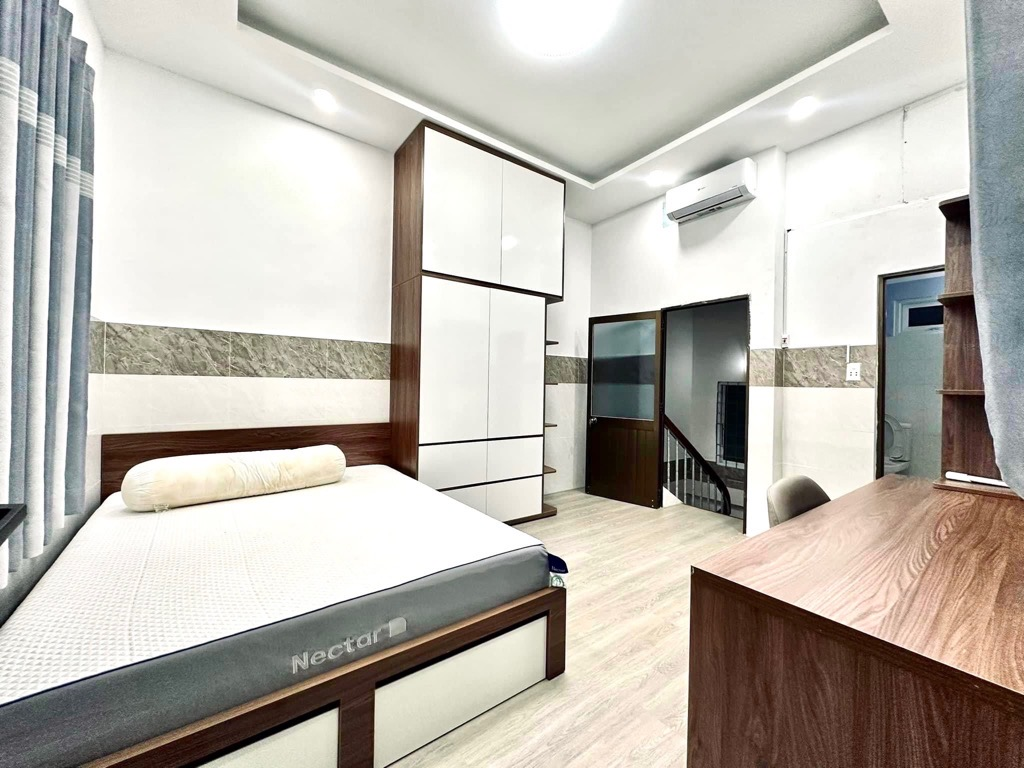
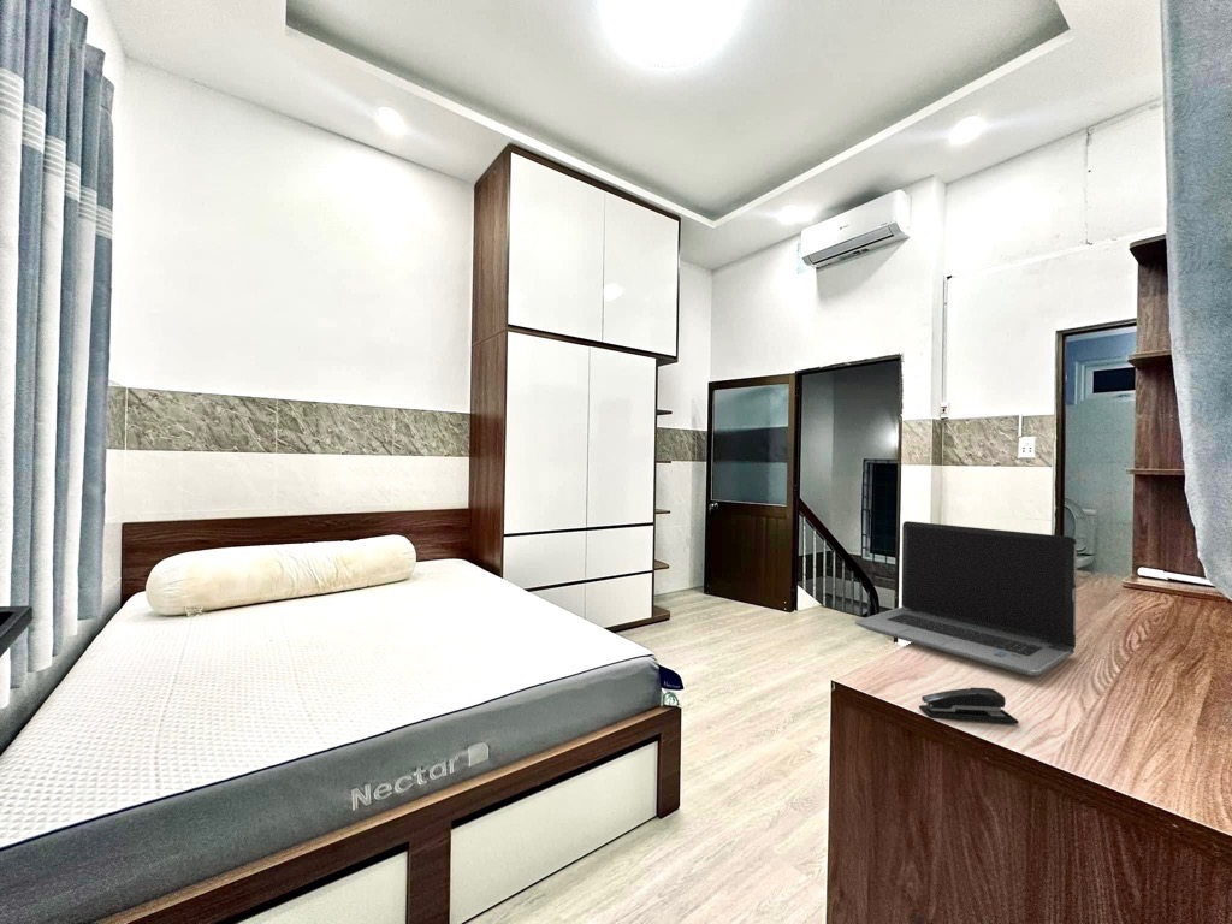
+ laptop computer [854,520,1078,677]
+ stapler [918,686,1020,725]
